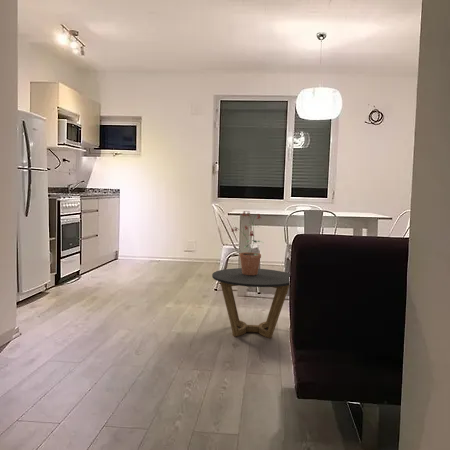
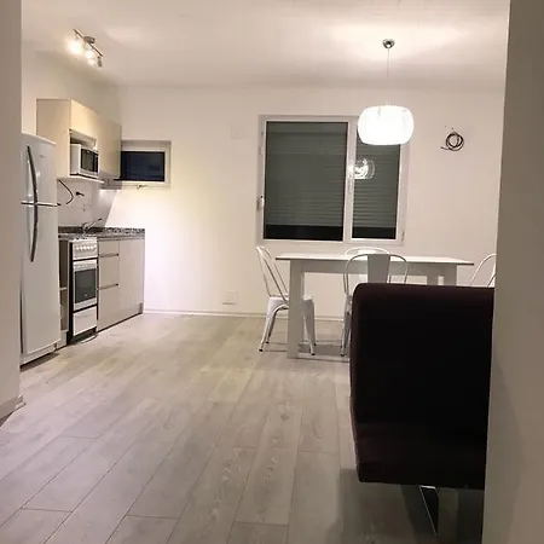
- side table [211,267,291,339]
- potted plant [230,210,264,275]
